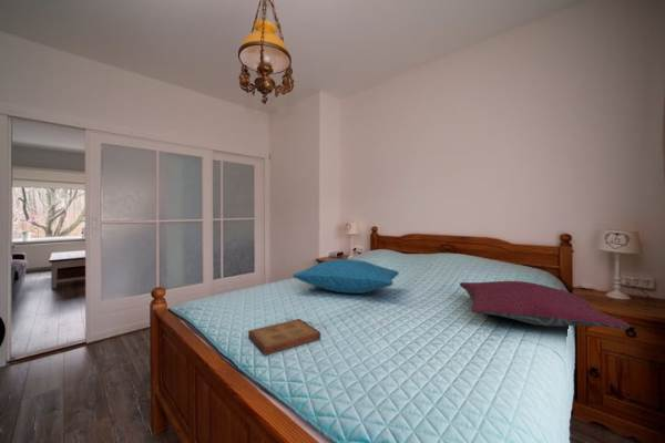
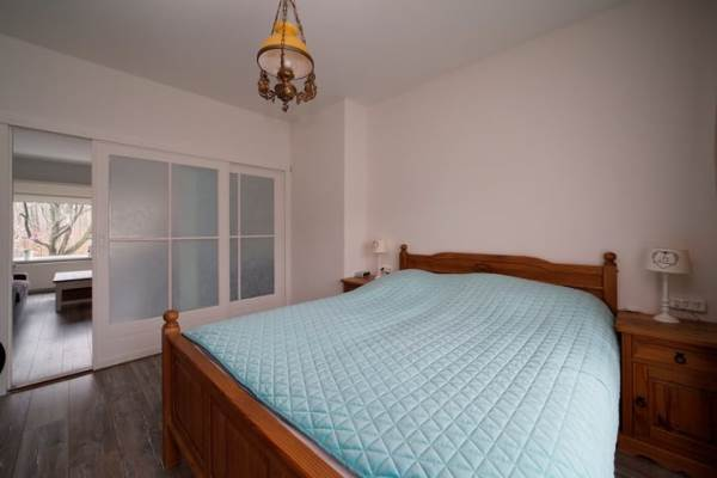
- book [247,318,321,357]
- pillow [459,280,631,330]
- pillow [293,258,400,295]
